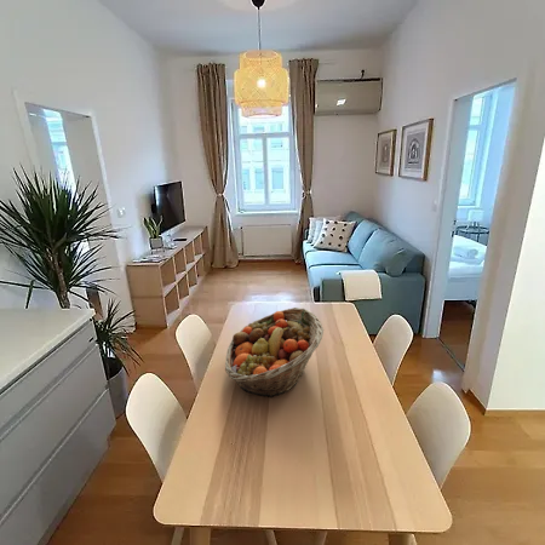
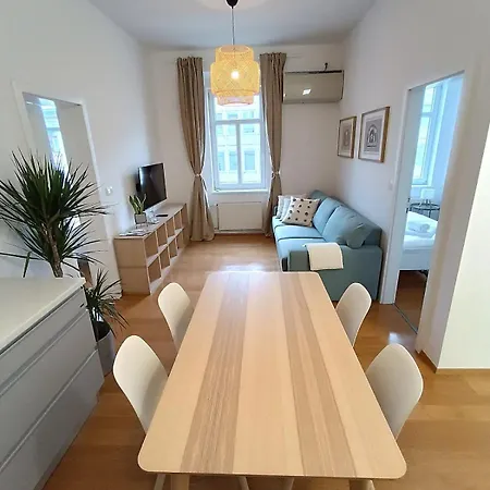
- fruit basket [224,306,325,398]
